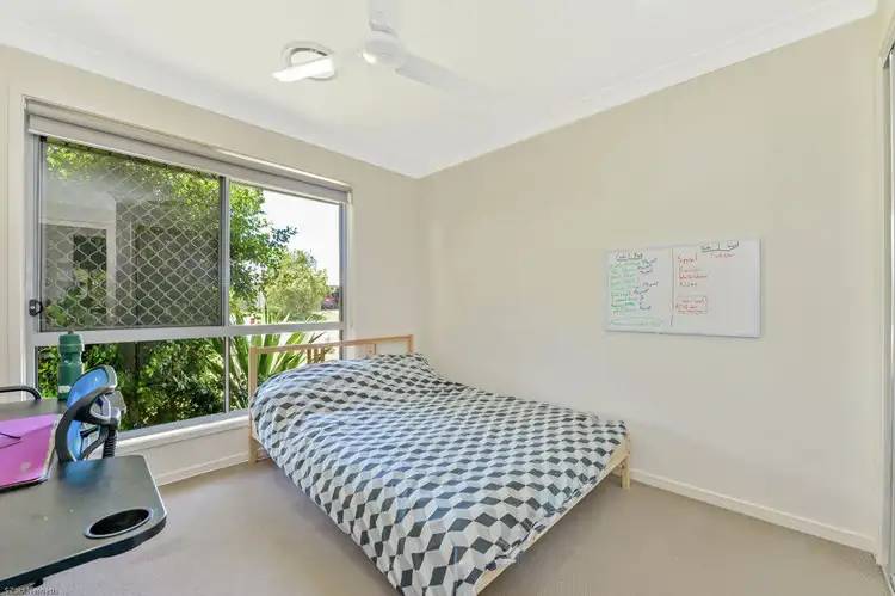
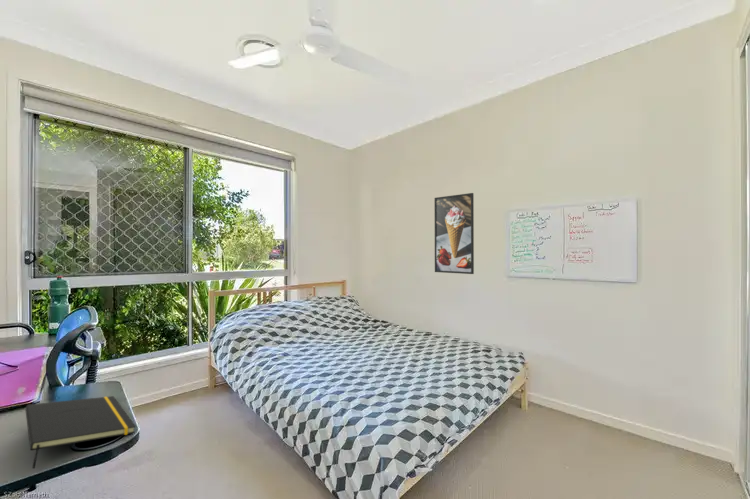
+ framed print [434,192,475,275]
+ notepad [24,395,137,470]
